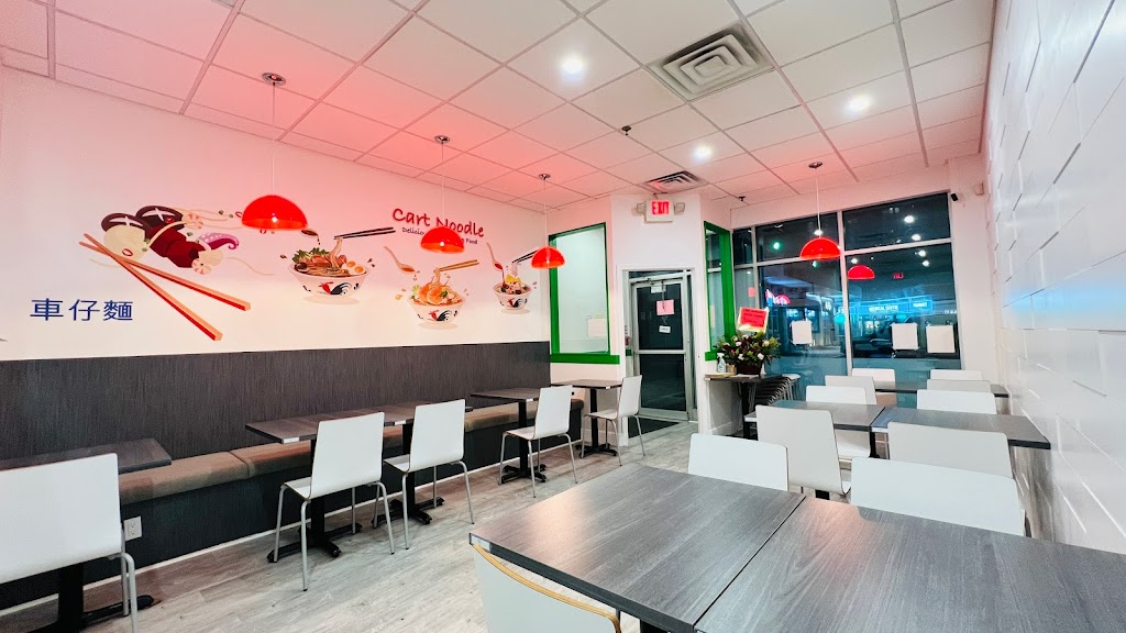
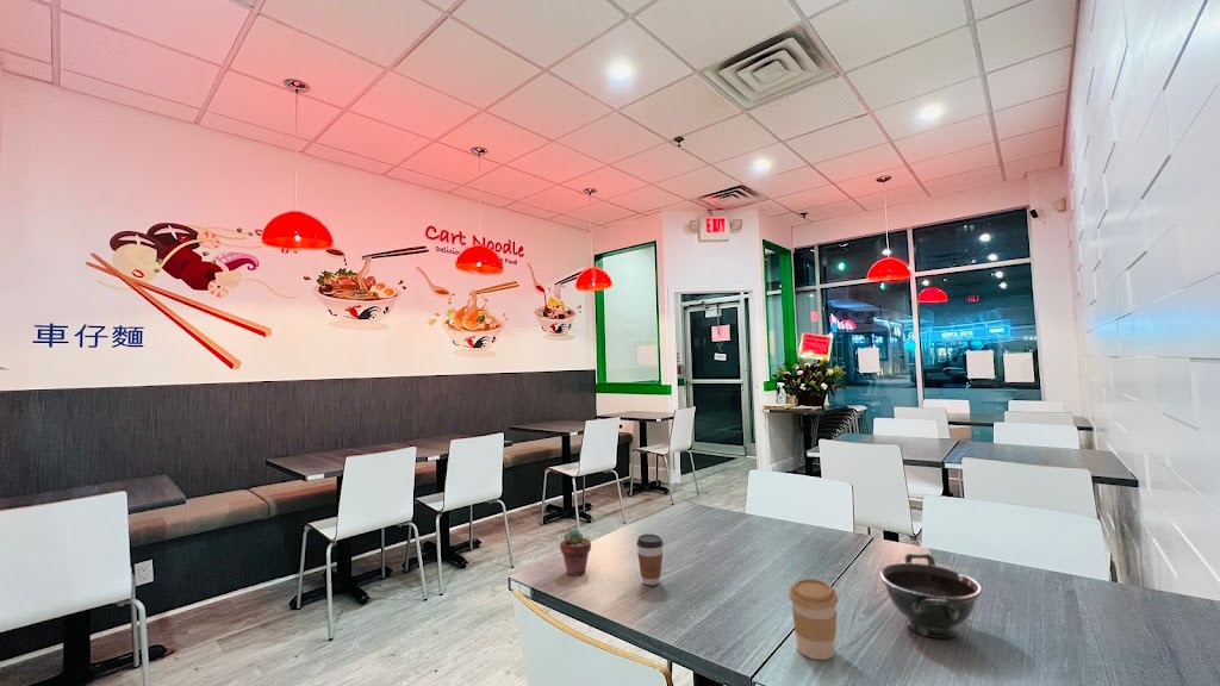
+ coffee cup [788,578,840,661]
+ coffee cup [636,532,665,586]
+ potted succulent [559,529,592,578]
+ bowl [878,553,983,640]
